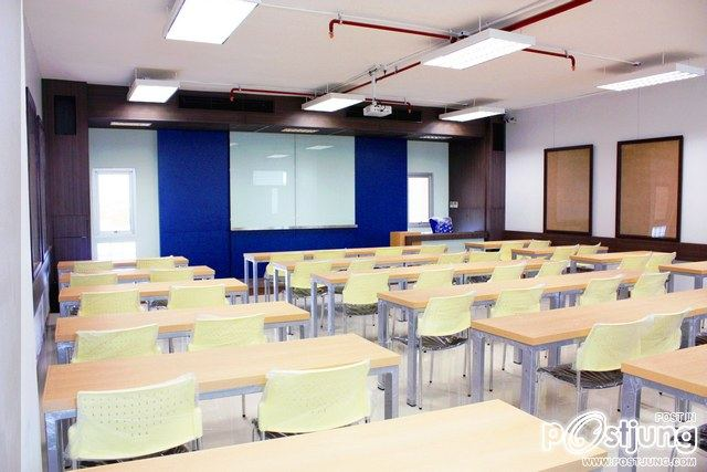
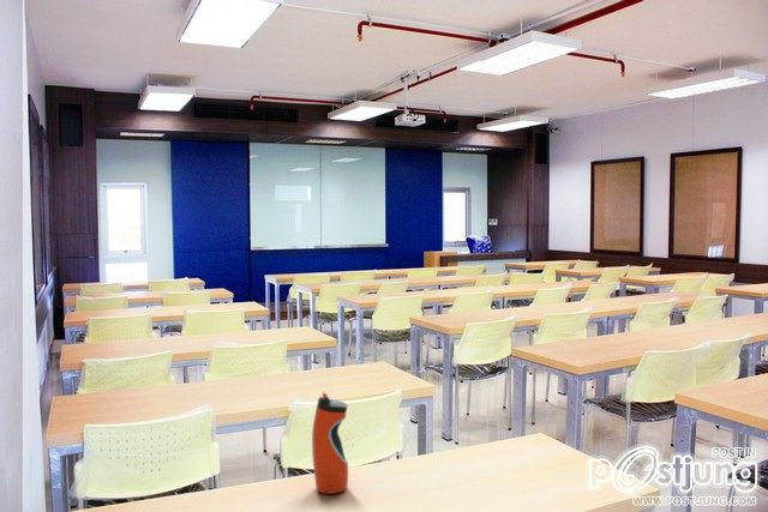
+ water bottle [311,391,349,495]
